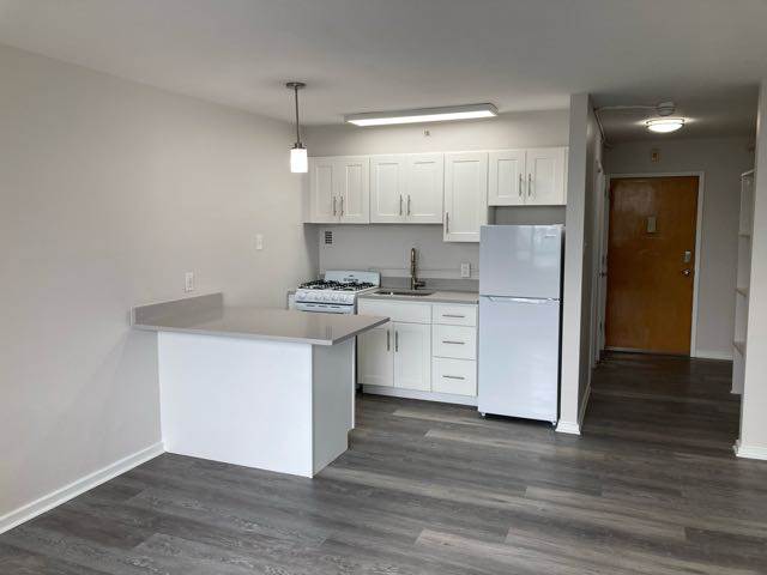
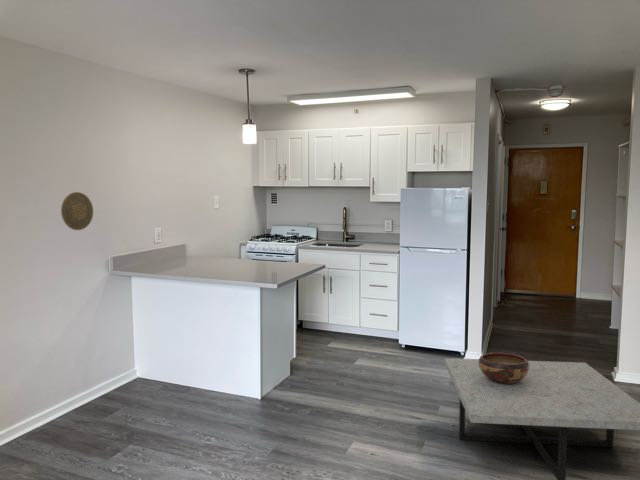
+ decorative bowl [478,352,529,385]
+ decorative plate [60,191,94,231]
+ coffee table [444,357,640,480]
